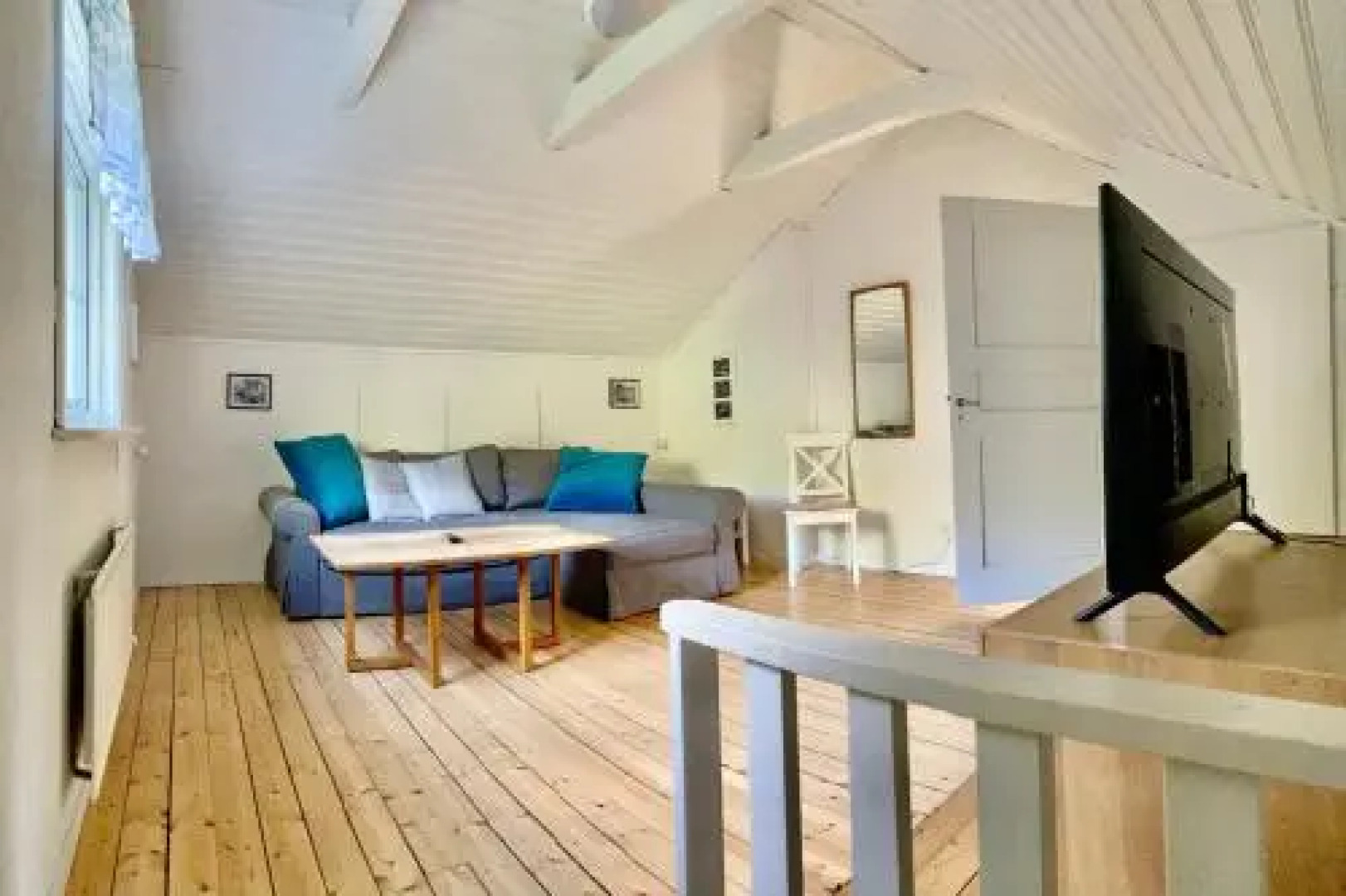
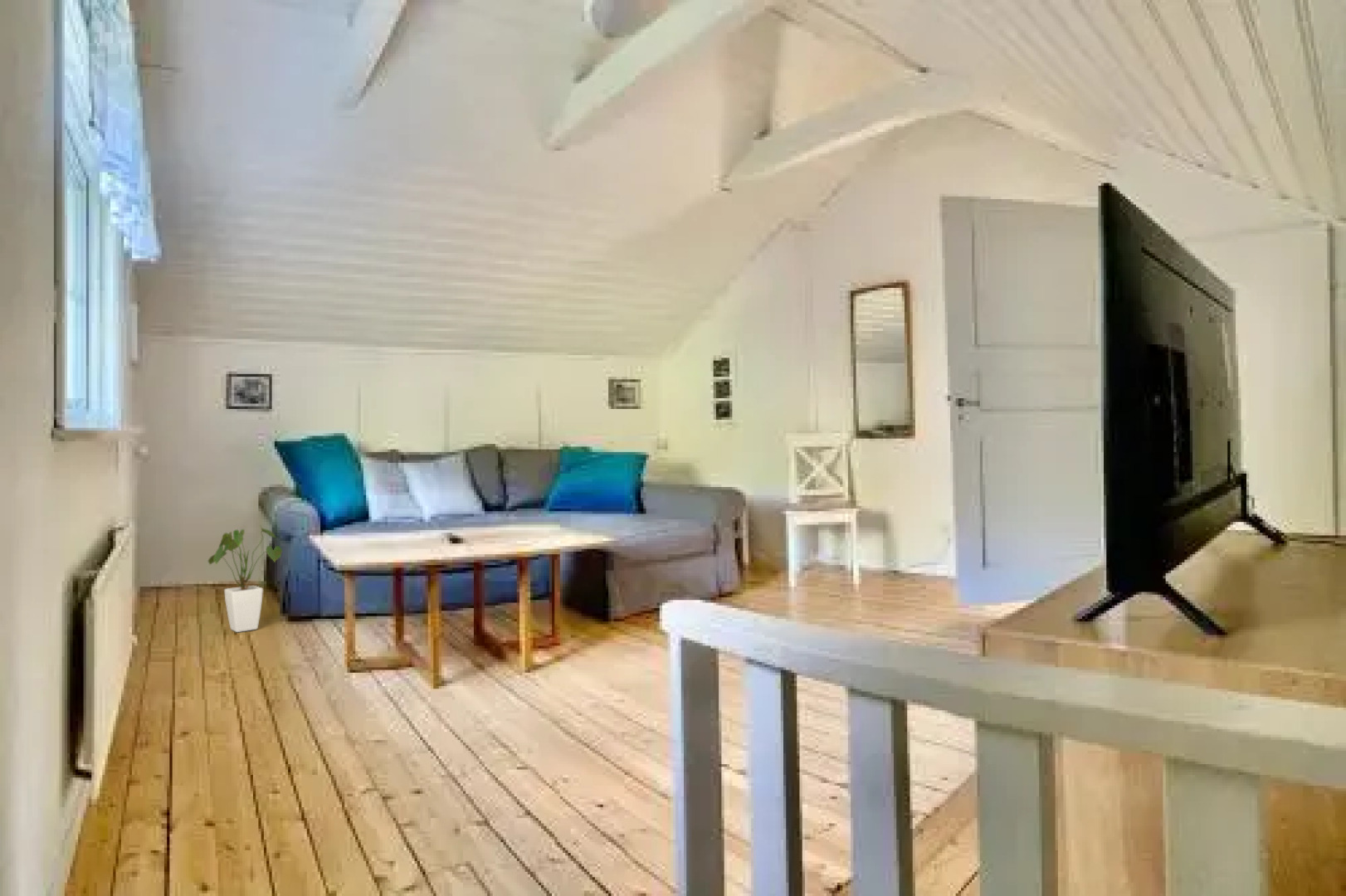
+ house plant [207,524,283,633]
